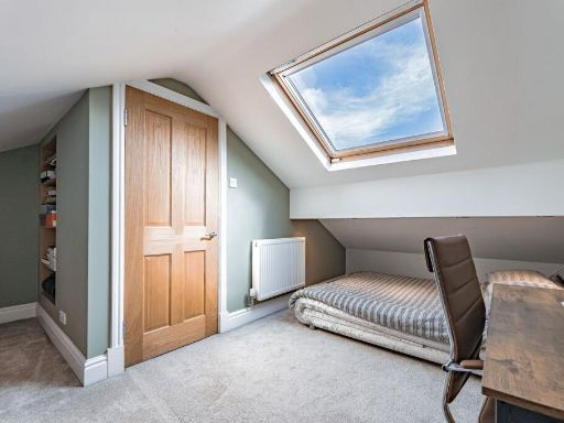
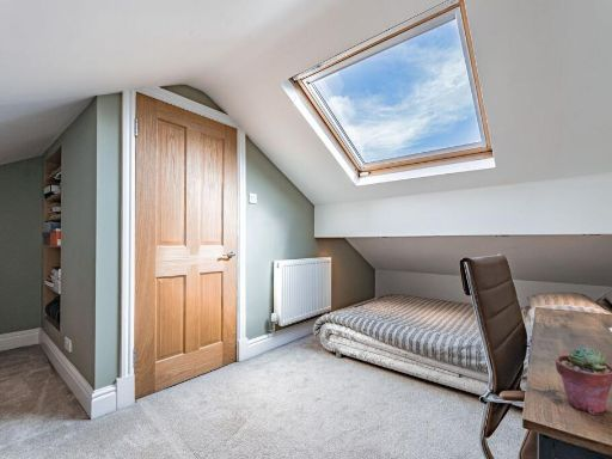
+ potted succulent [555,345,612,416]
